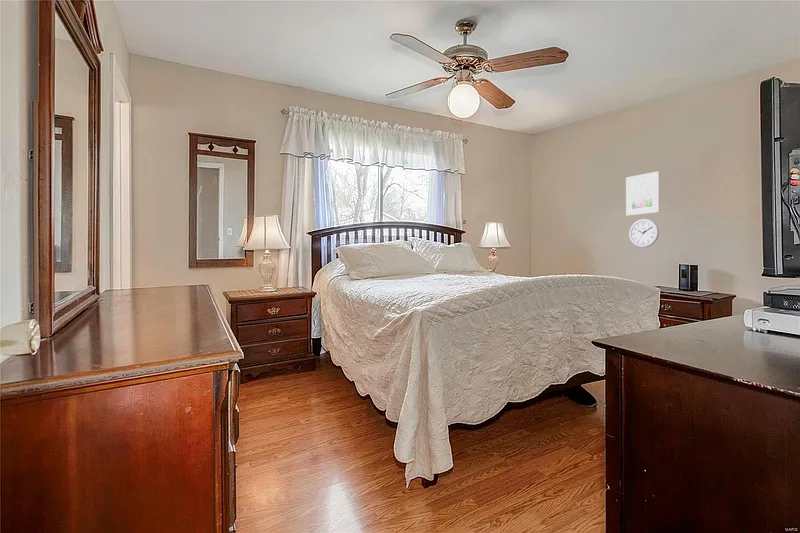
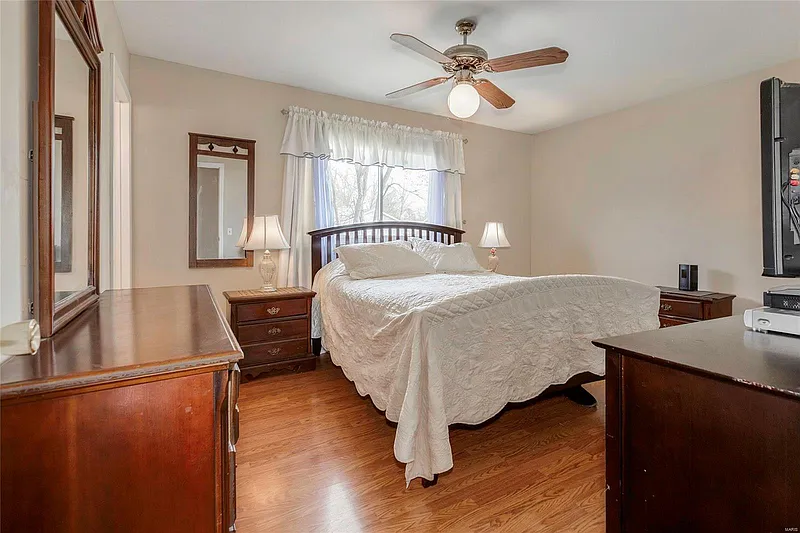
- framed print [625,170,661,217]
- wall clock [628,218,660,249]
